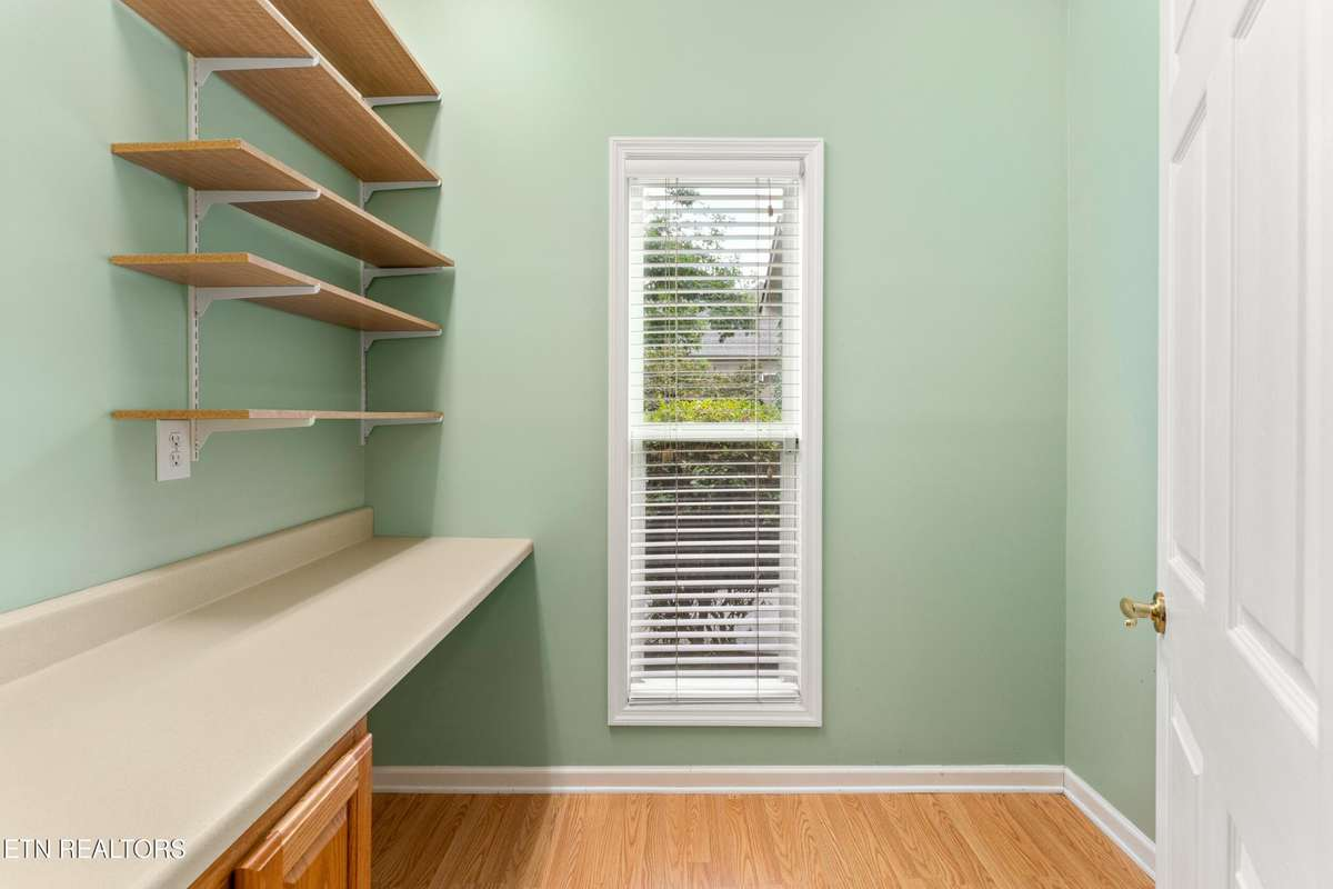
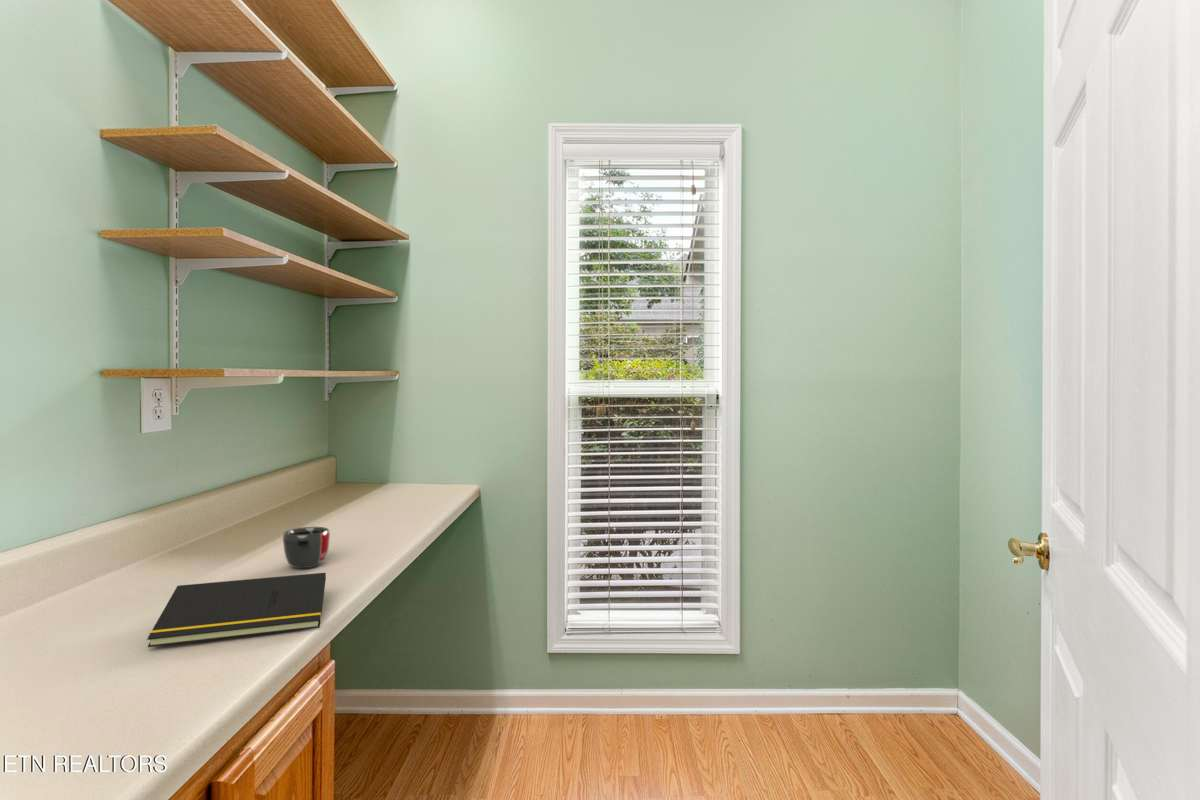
+ notepad [146,572,327,648]
+ mug [282,526,331,569]
